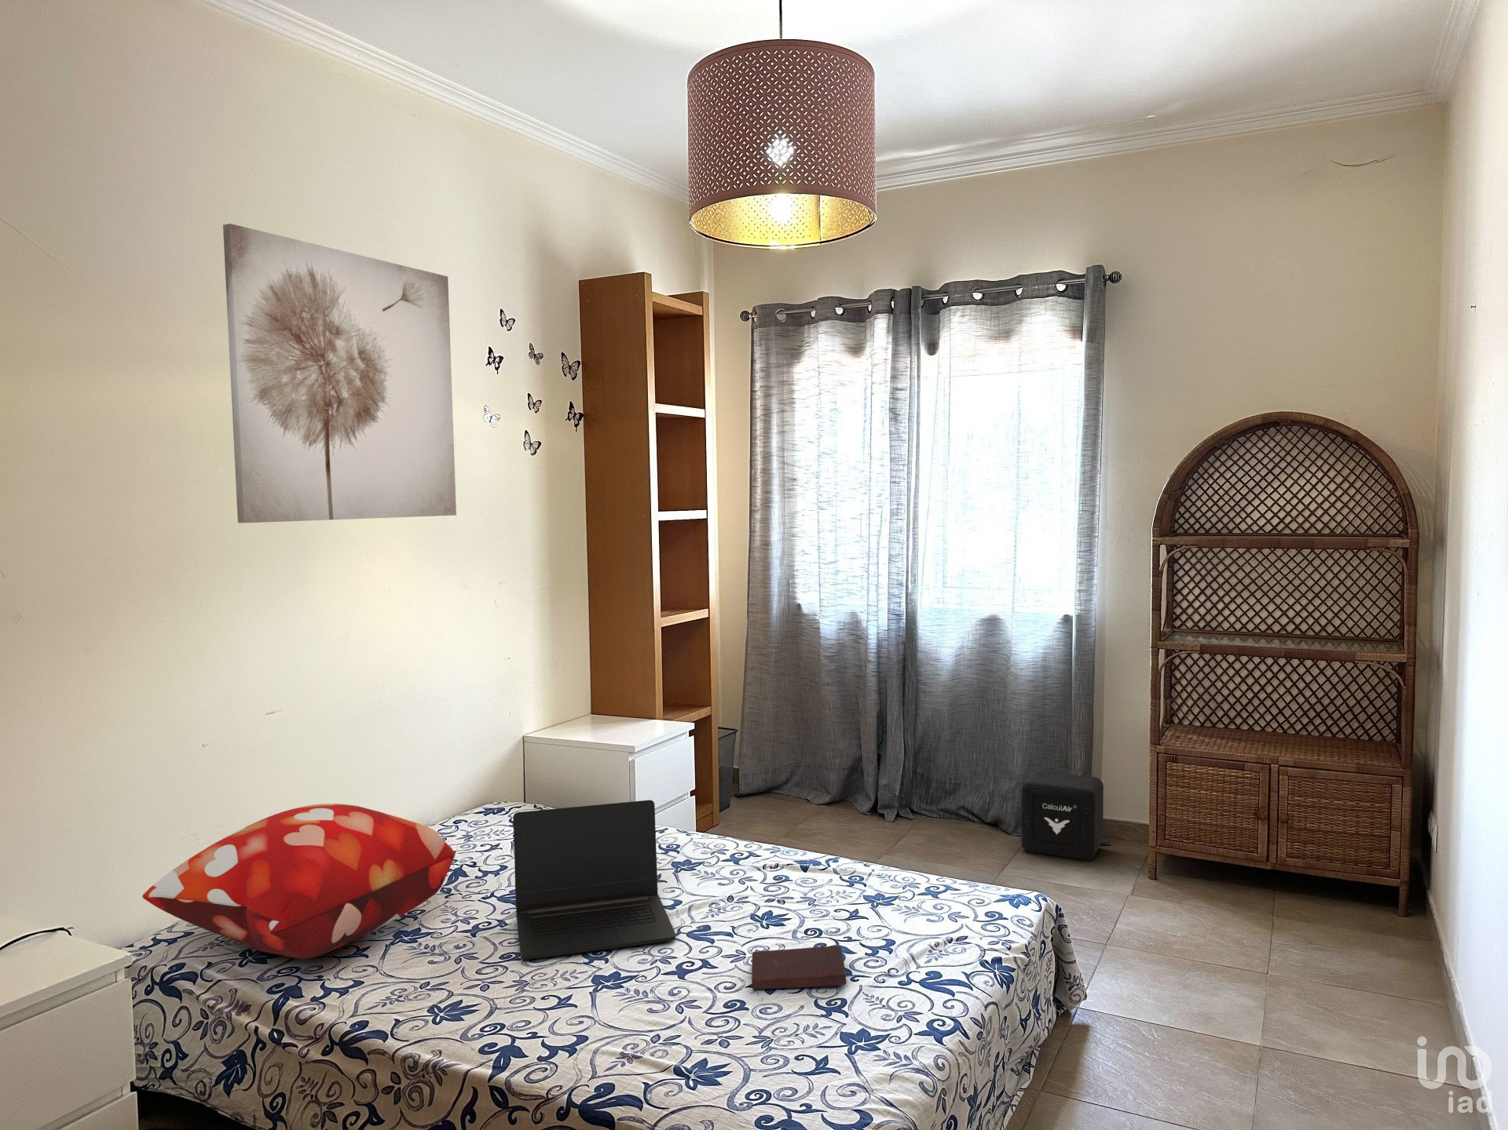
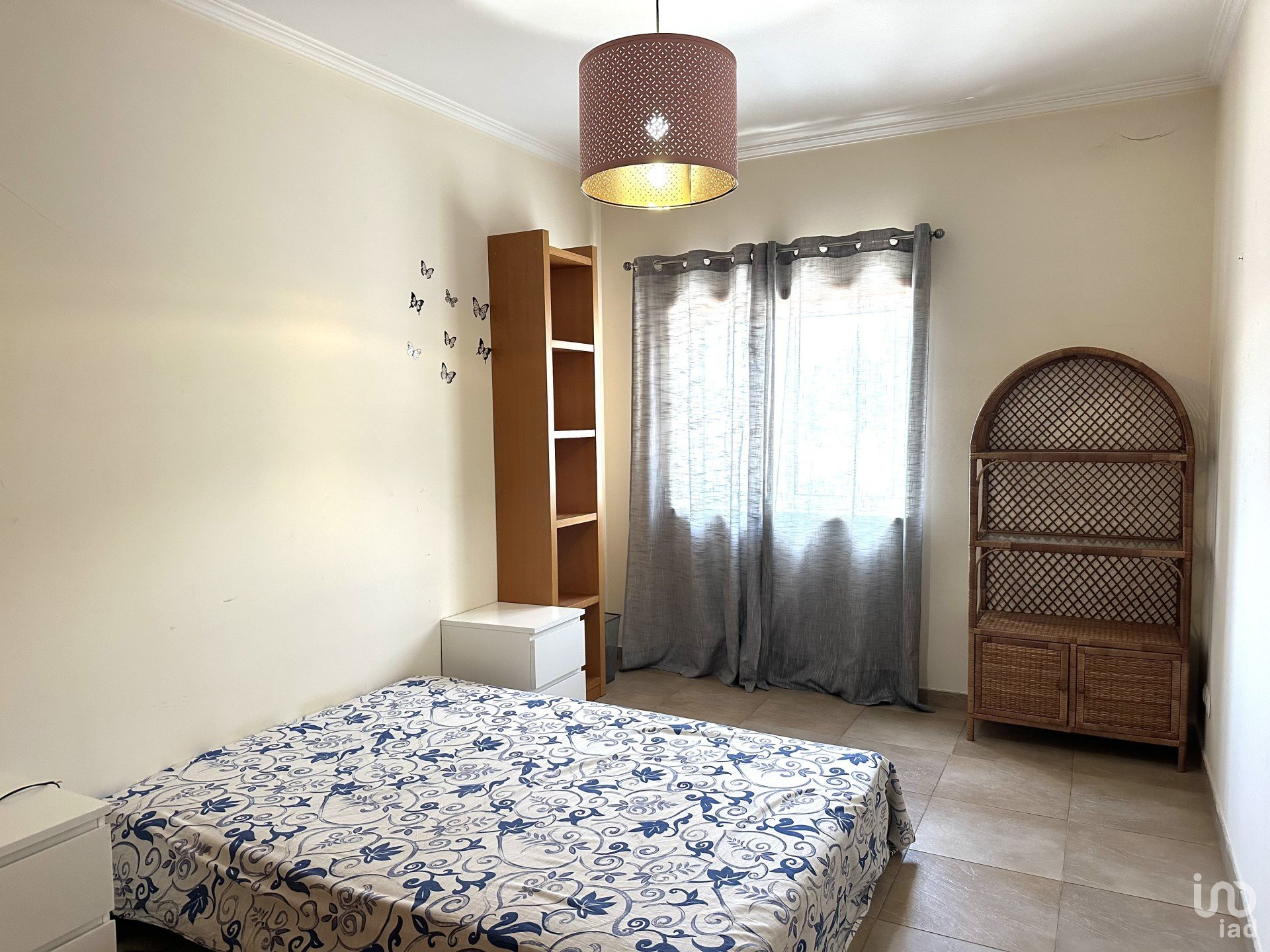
- wall art [222,223,457,523]
- book [750,945,847,990]
- decorative pillow [141,802,457,960]
- laptop [512,800,677,960]
- air purifier [1020,770,1104,861]
